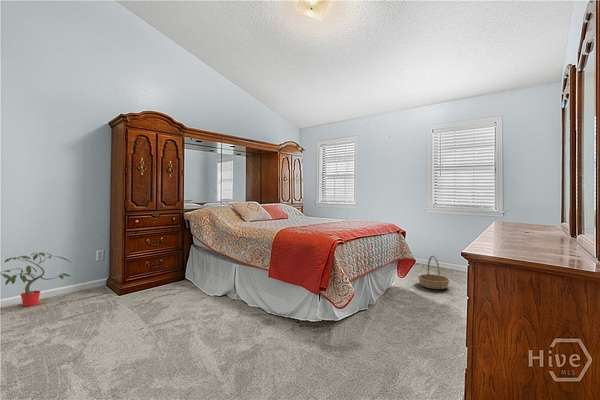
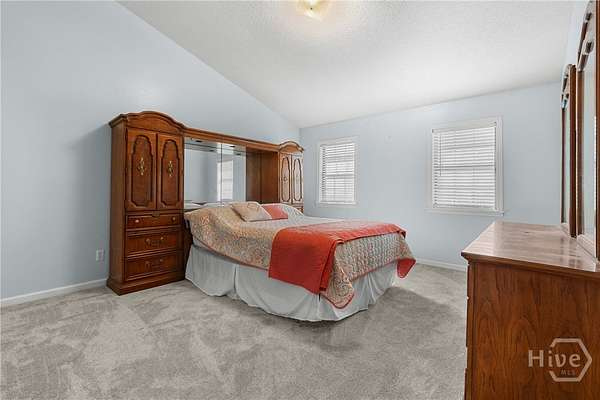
- potted plant [0,251,72,307]
- basket [417,255,451,290]
